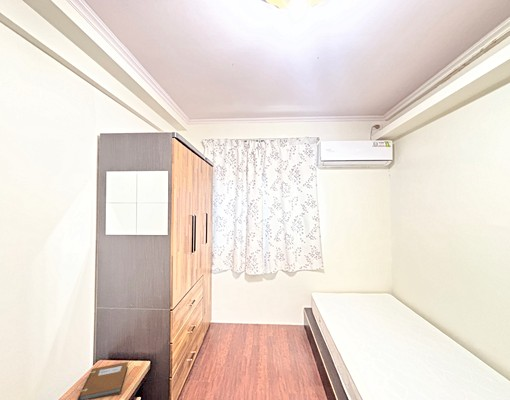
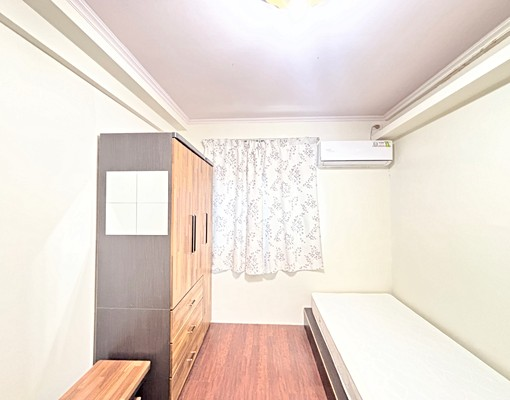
- notebook [77,361,129,400]
